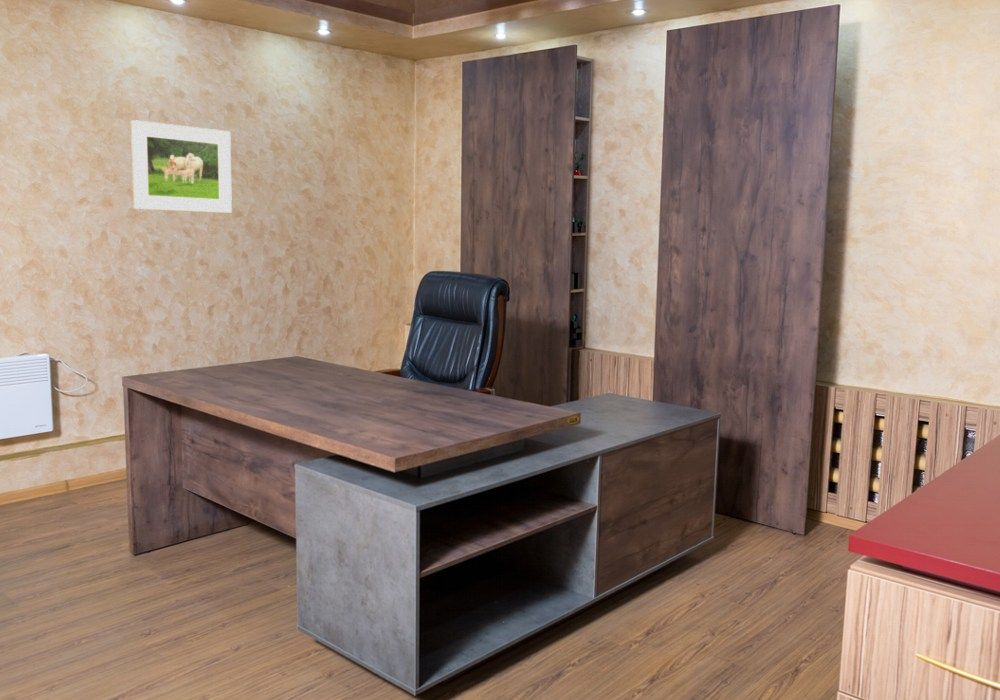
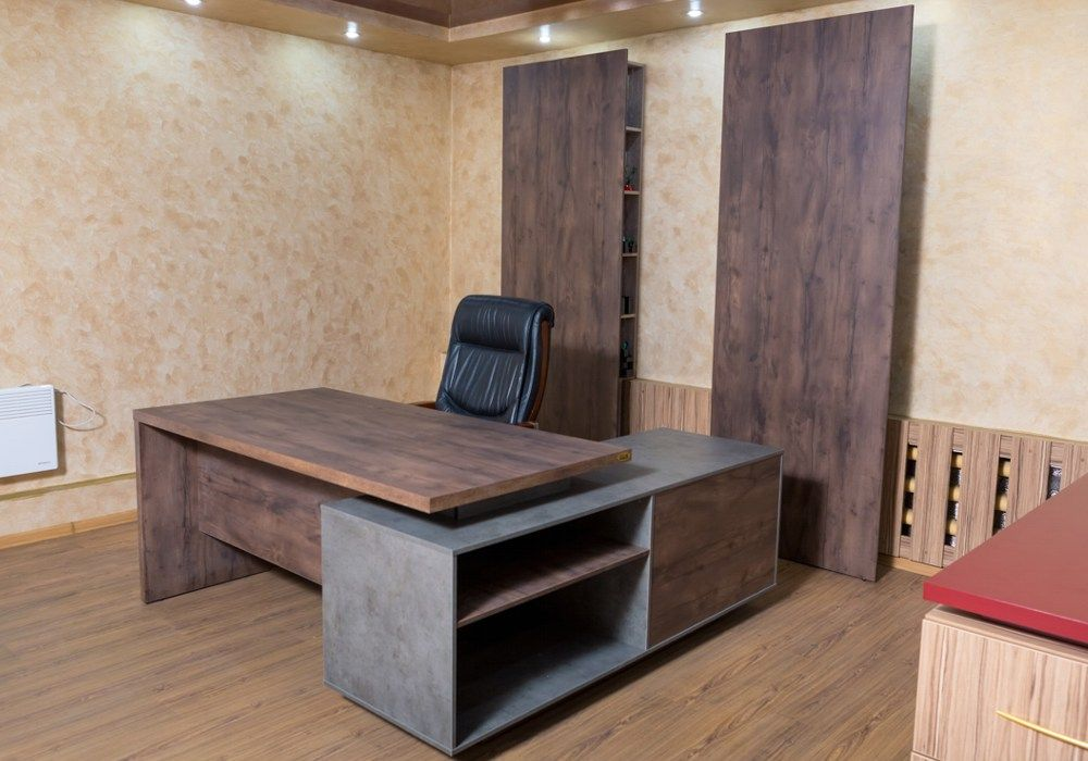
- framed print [130,119,233,214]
